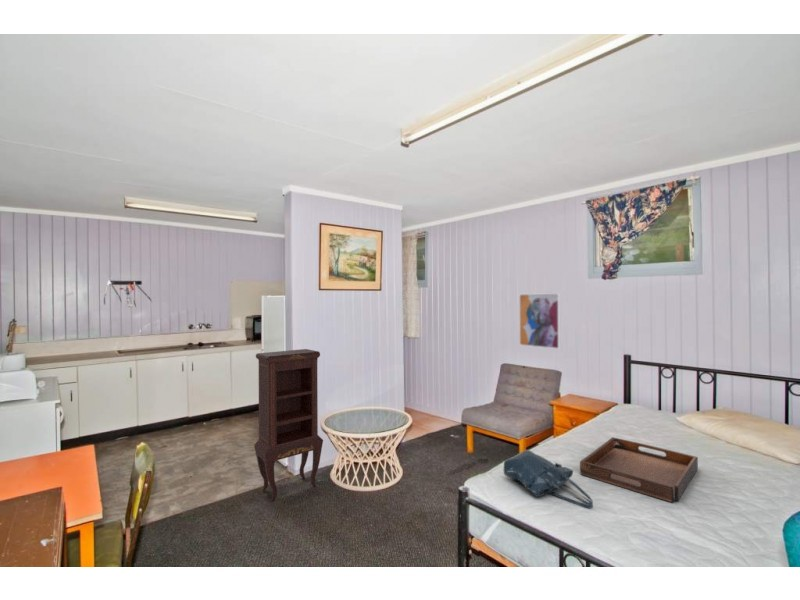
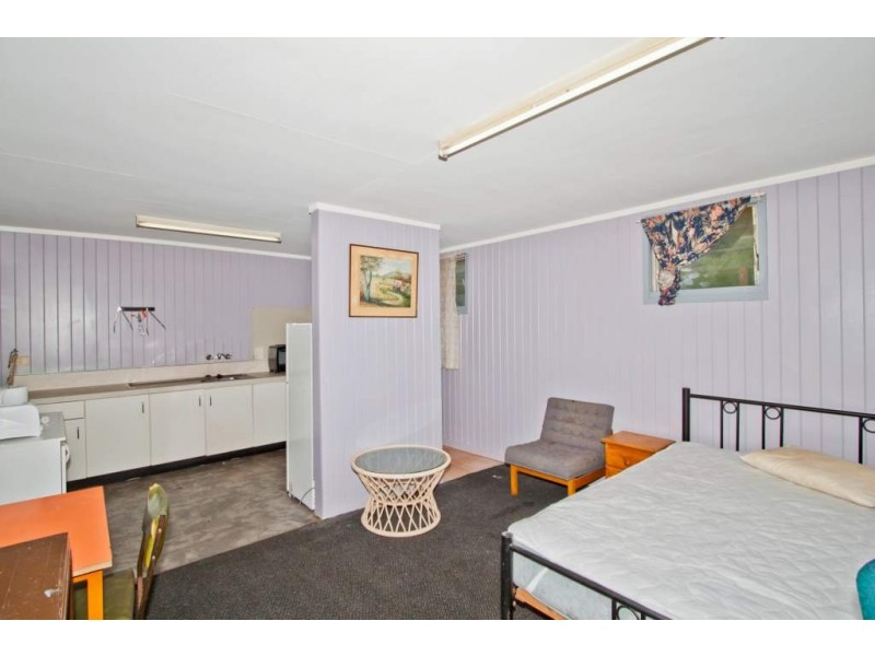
- tote bag [503,449,594,509]
- cabinet [253,348,324,503]
- serving tray [579,436,699,503]
- wall art [518,292,561,350]
